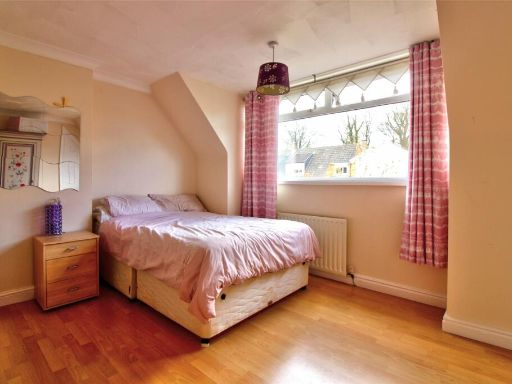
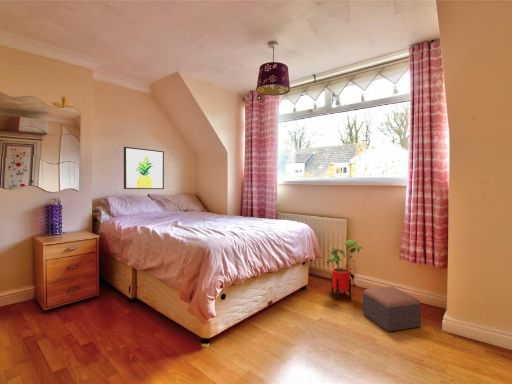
+ footstool [362,285,422,333]
+ house plant [326,239,365,300]
+ wall art [123,146,165,190]
